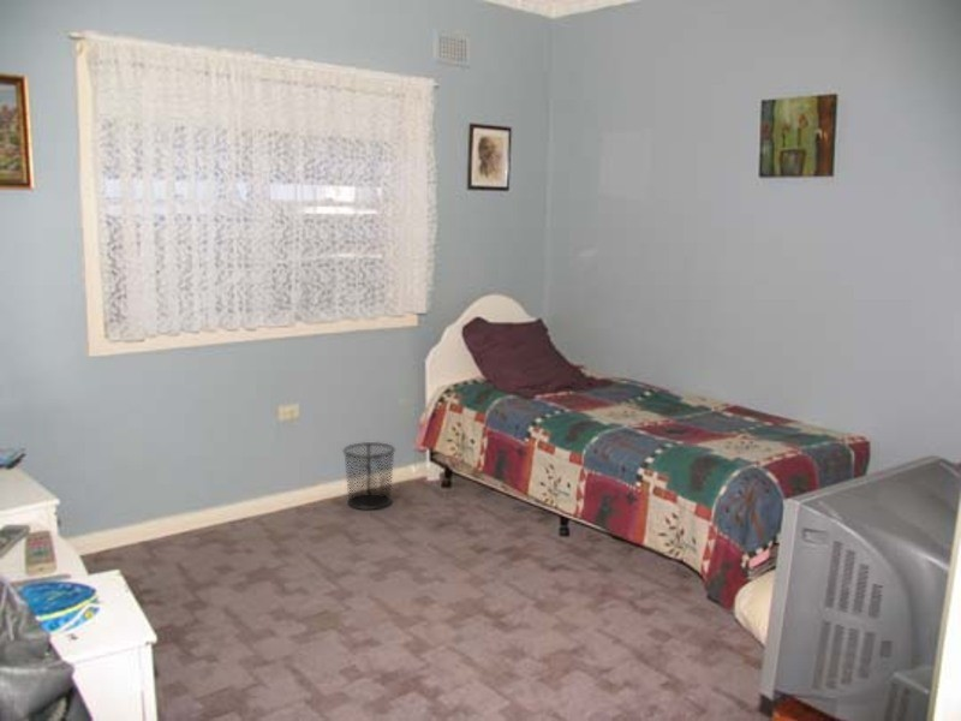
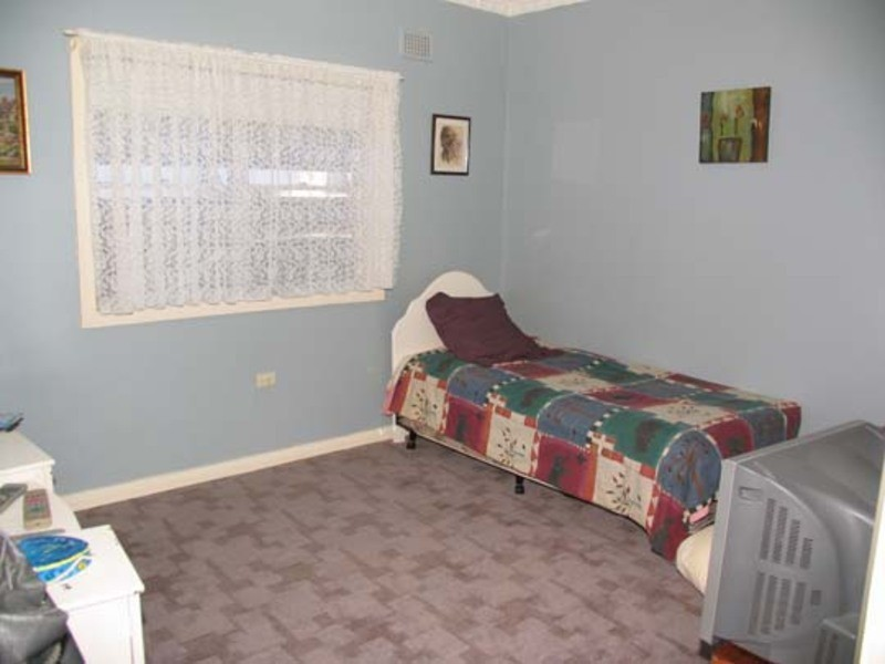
- waste bin [341,441,396,511]
